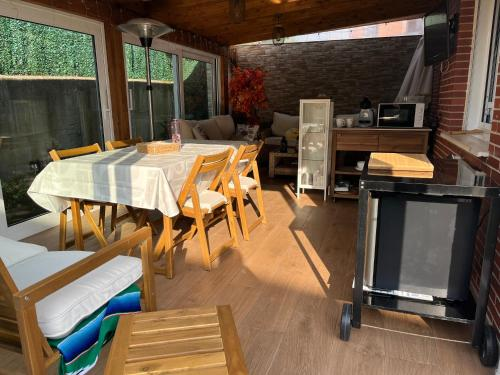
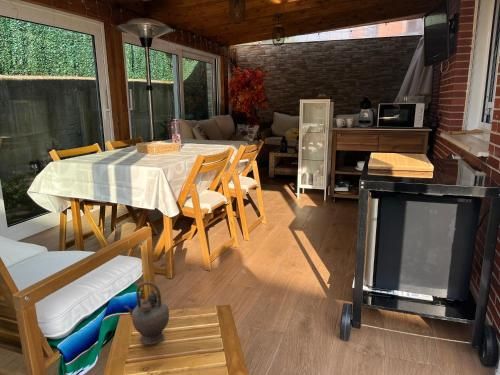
+ teapot [123,281,170,346]
